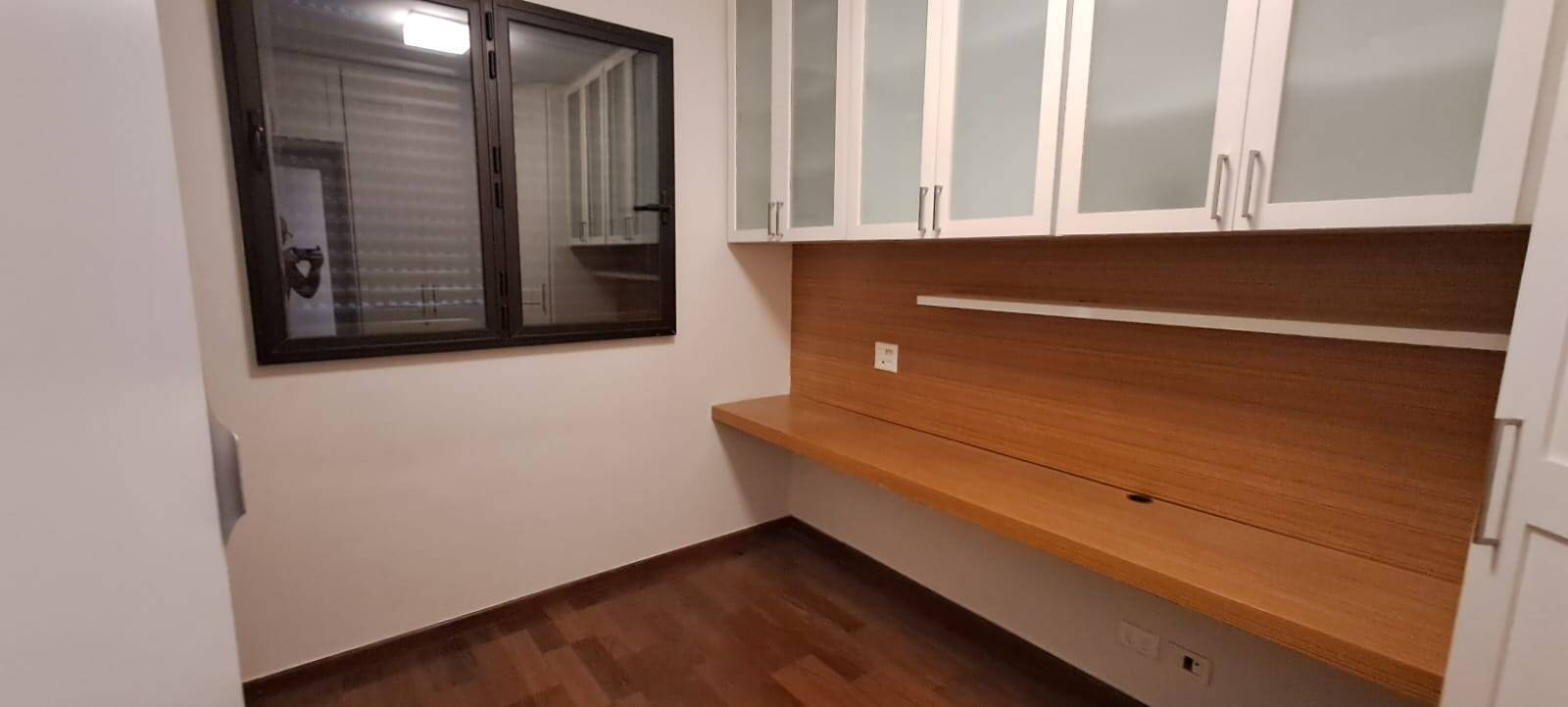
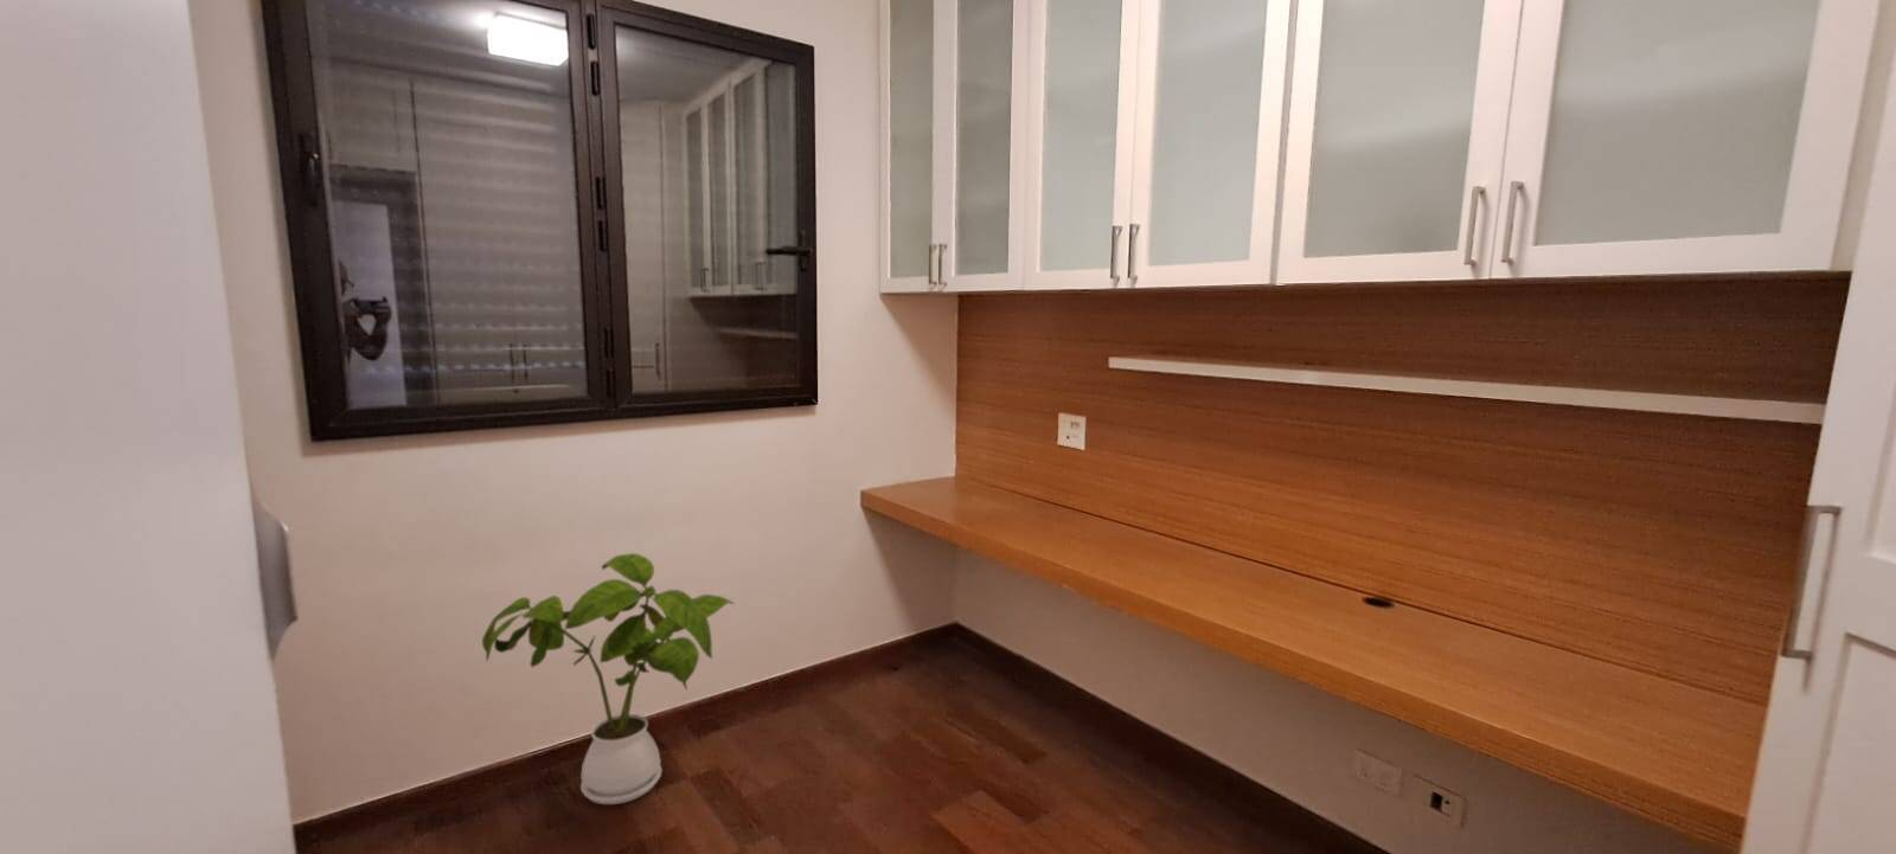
+ house plant [481,552,735,806]
